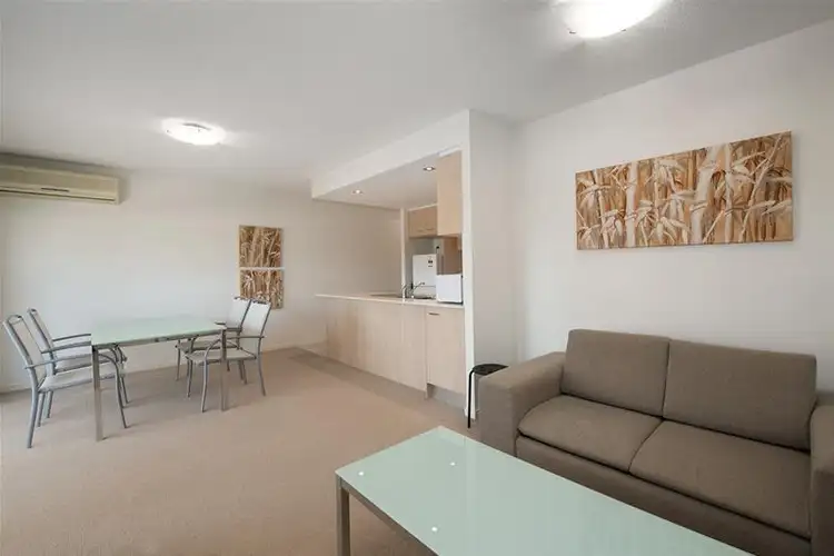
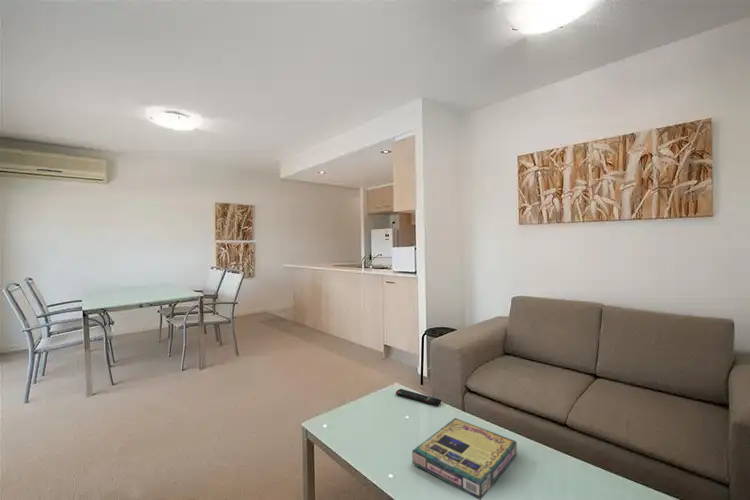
+ remote control [395,388,442,407]
+ video game box [411,417,518,500]
